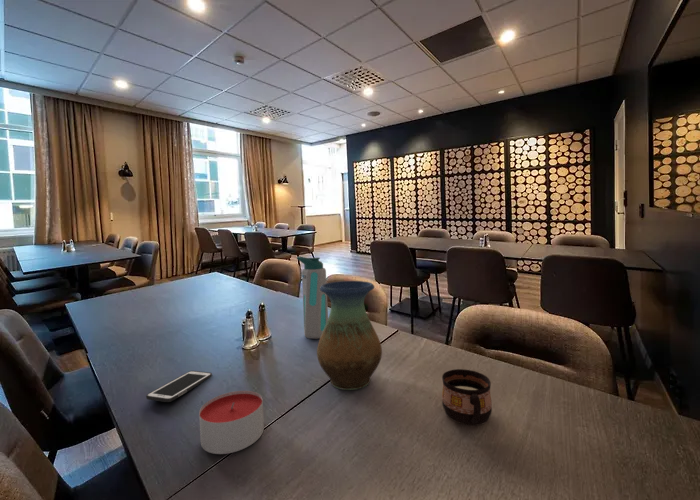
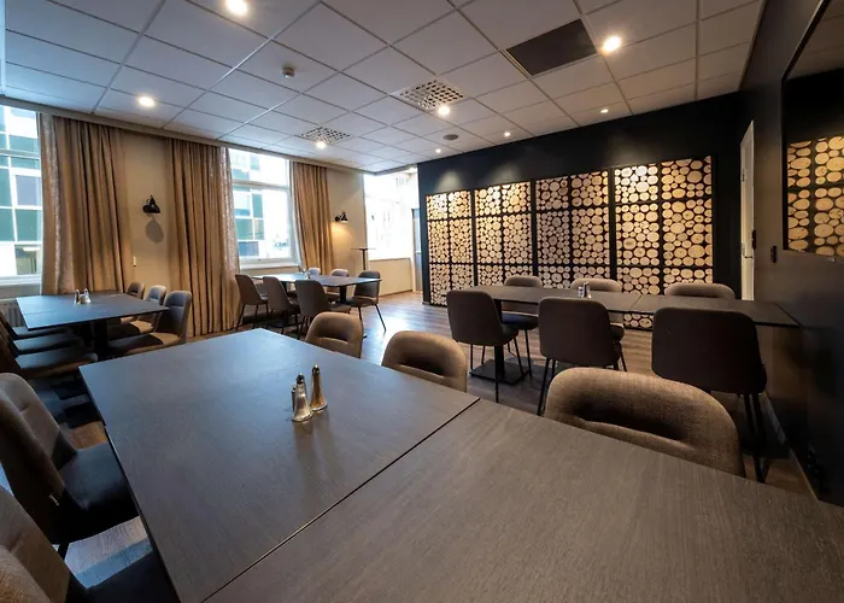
- candle [198,390,265,455]
- cell phone [145,370,213,403]
- water bottle [296,255,329,340]
- vase [316,280,383,391]
- cup [441,368,493,427]
